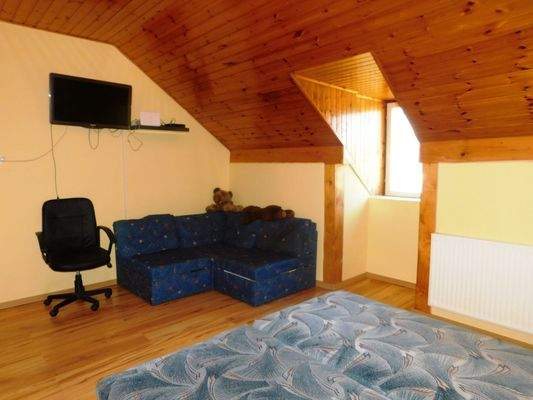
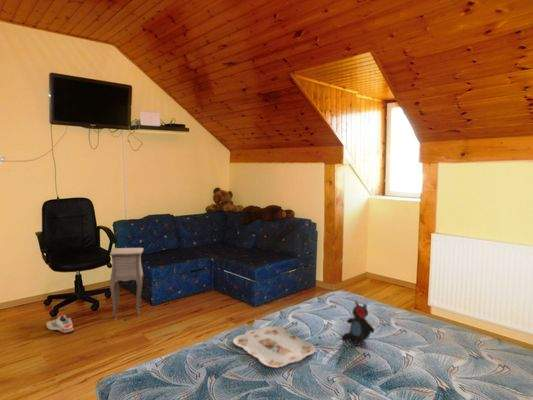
+ teddy bear [341,300,375,347]
+ serving tray [232,325,317,369]
+ side table [108,247,145,321]
+ shoe [45,314,75,334]
